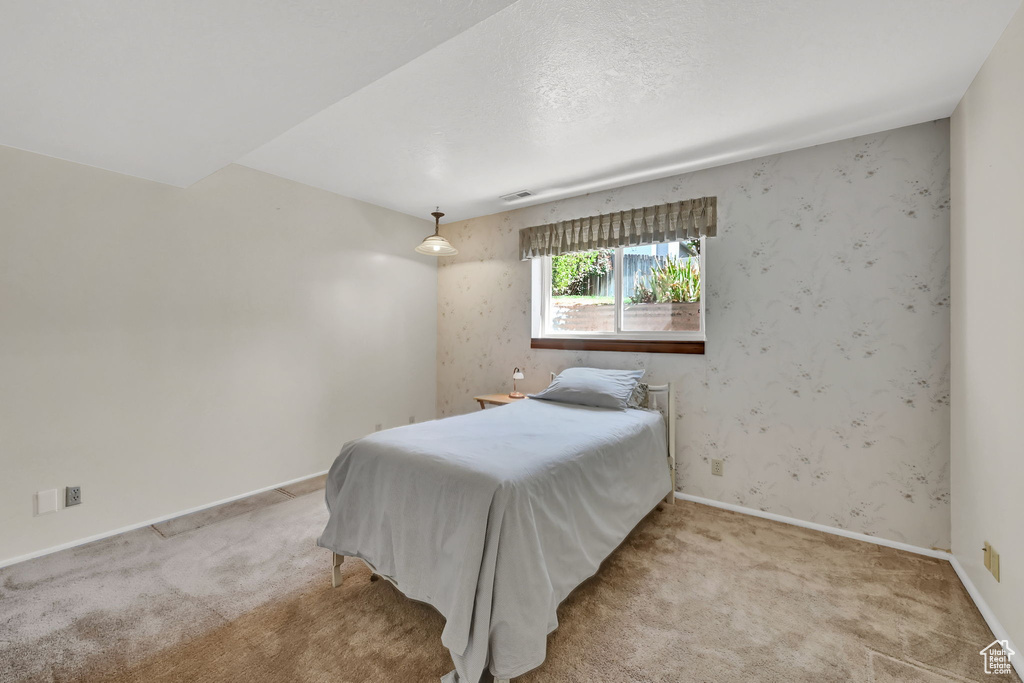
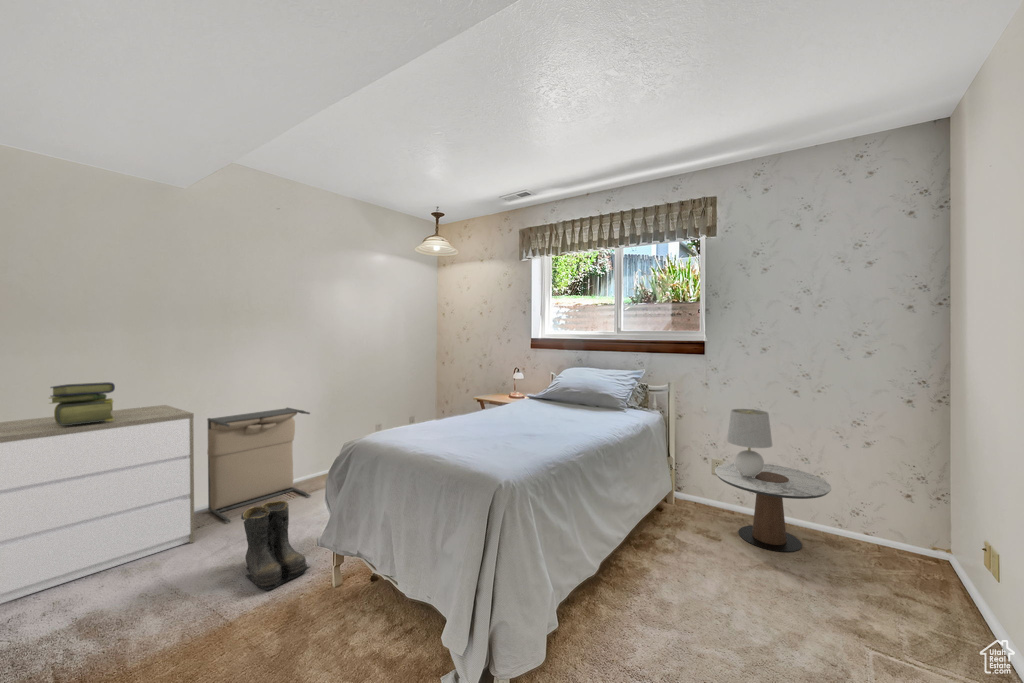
+ table lamp [726,408,773,478]
+ dresser [0,404,196,605]
+ stack of books [48,381,116,425]
+ boots [240,500,311,591]
+ laundry hamper [206,407,312,523]
+ side table [714,462,832,553]
